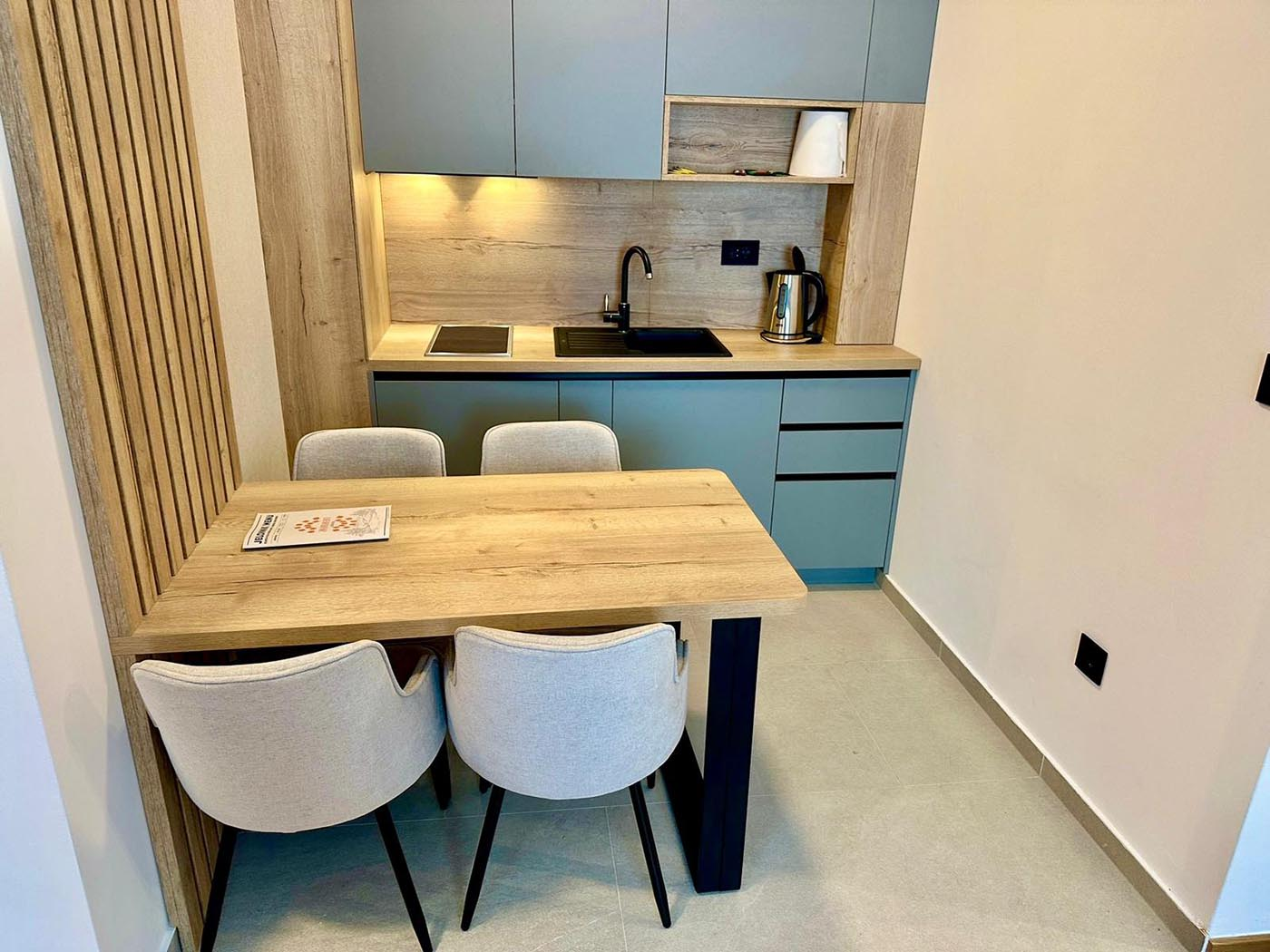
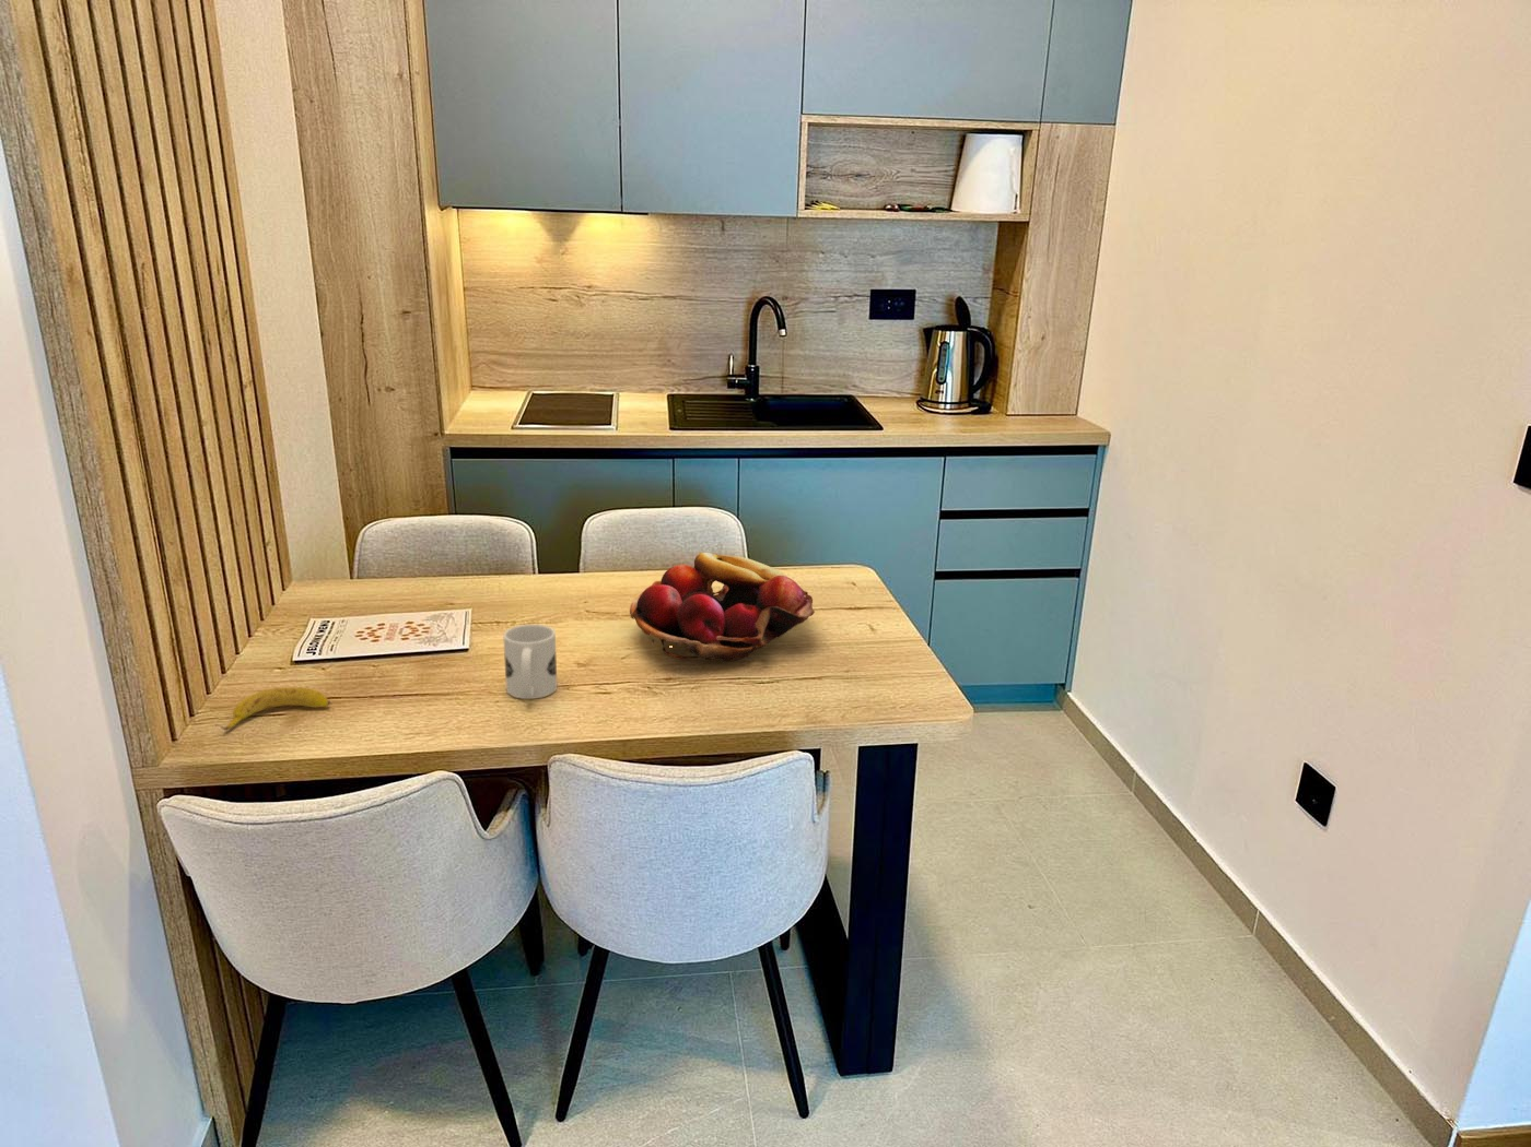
+ fruit basket [629,552,816,661]
+ mug [501,624,558,700]
+ banana [215,686,332,731]
